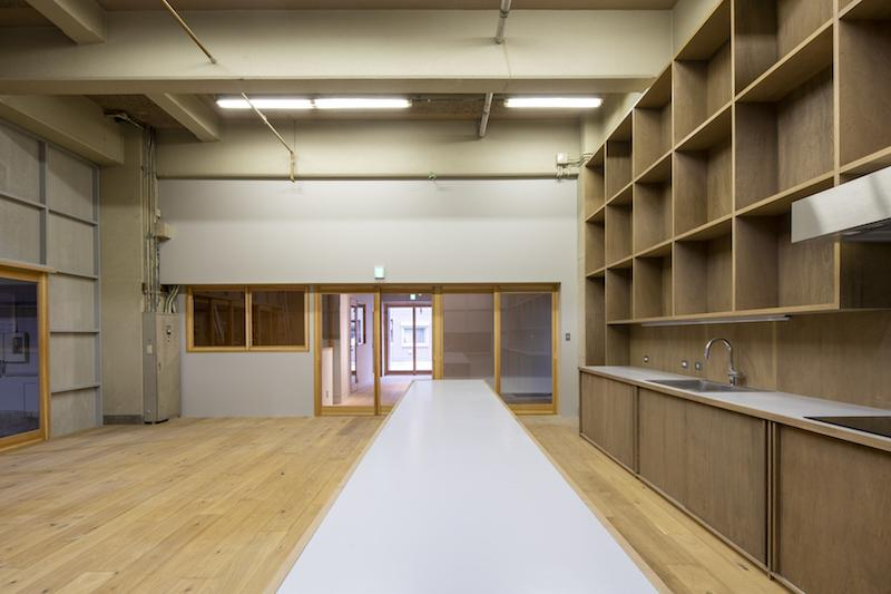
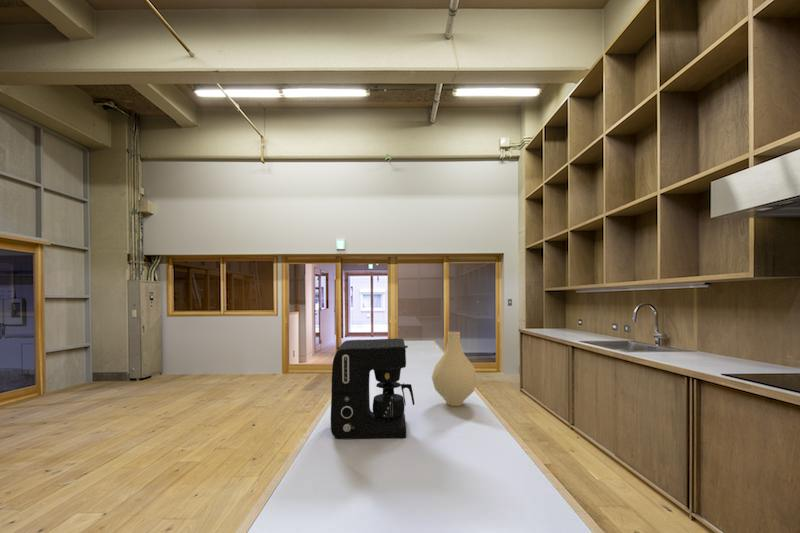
+ vase [431,331,478,407]
+ coffee maker [330,337,415,440]
